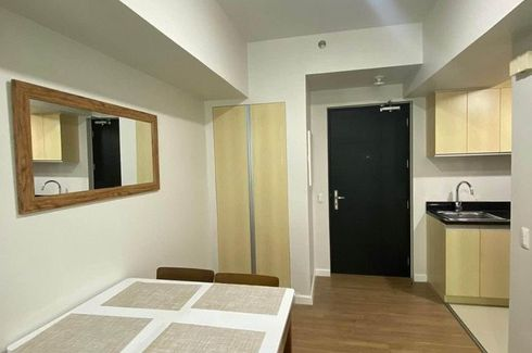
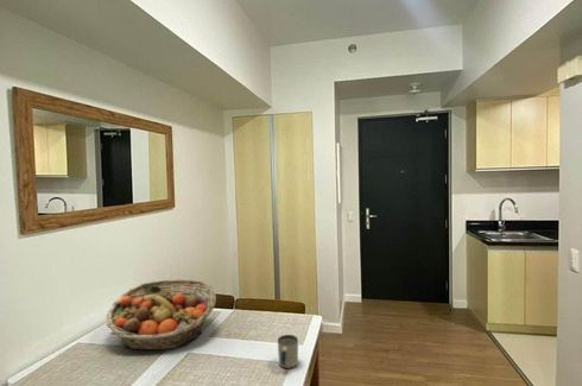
+ fruit basket [105,278,217,352]
+ mug [277,334,299,371]
